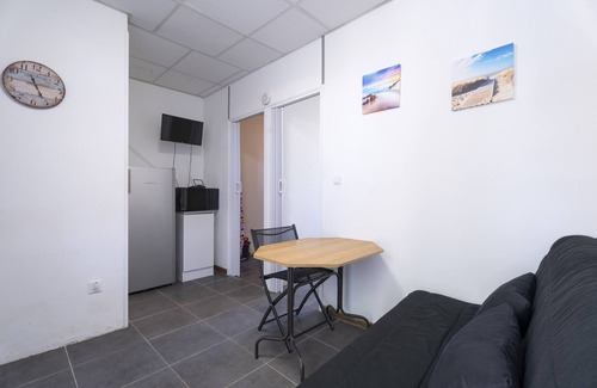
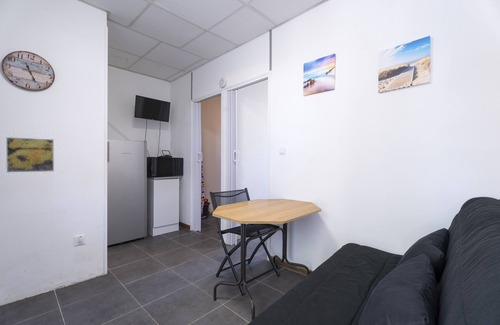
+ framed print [5,136,55,174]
